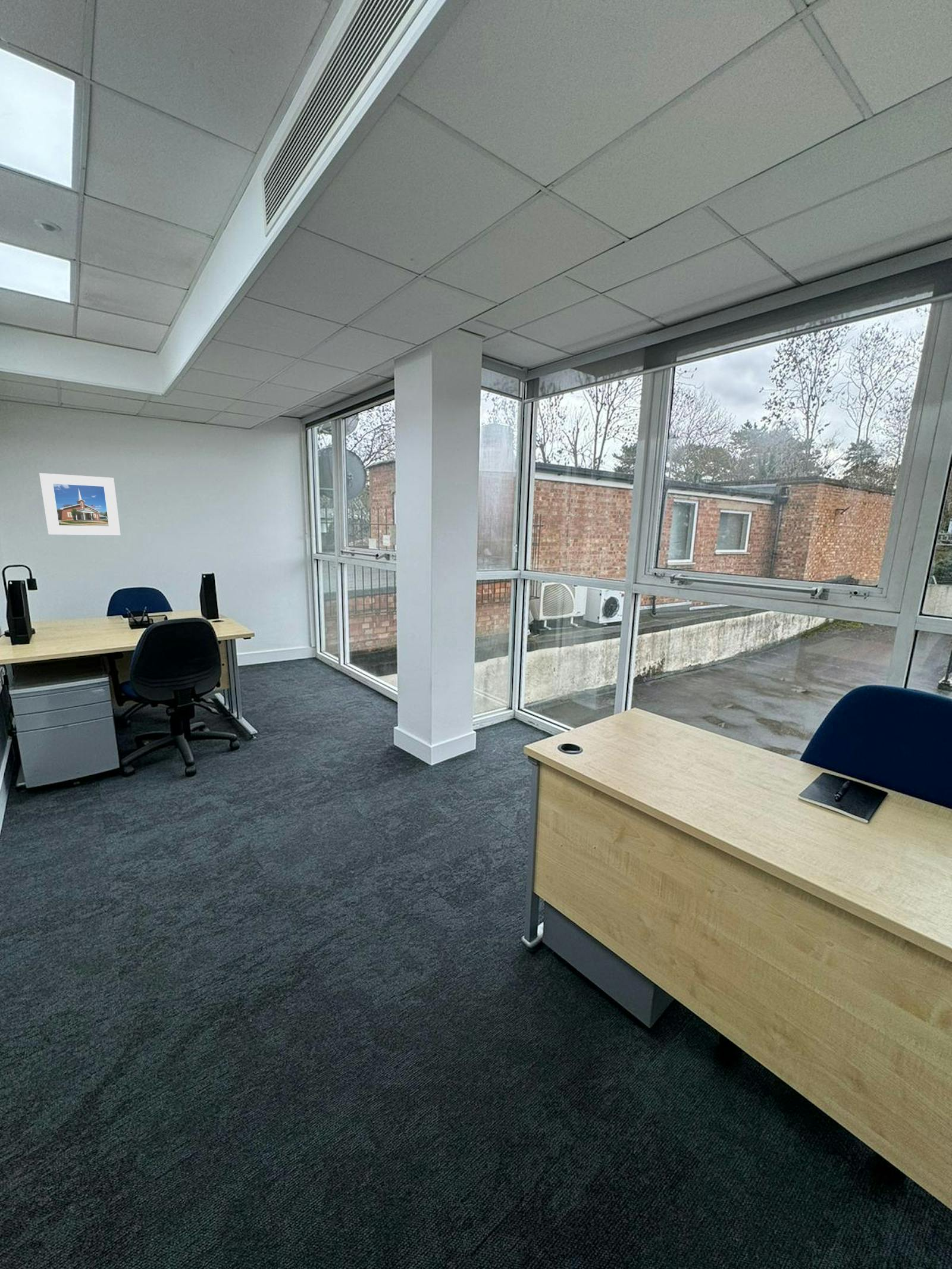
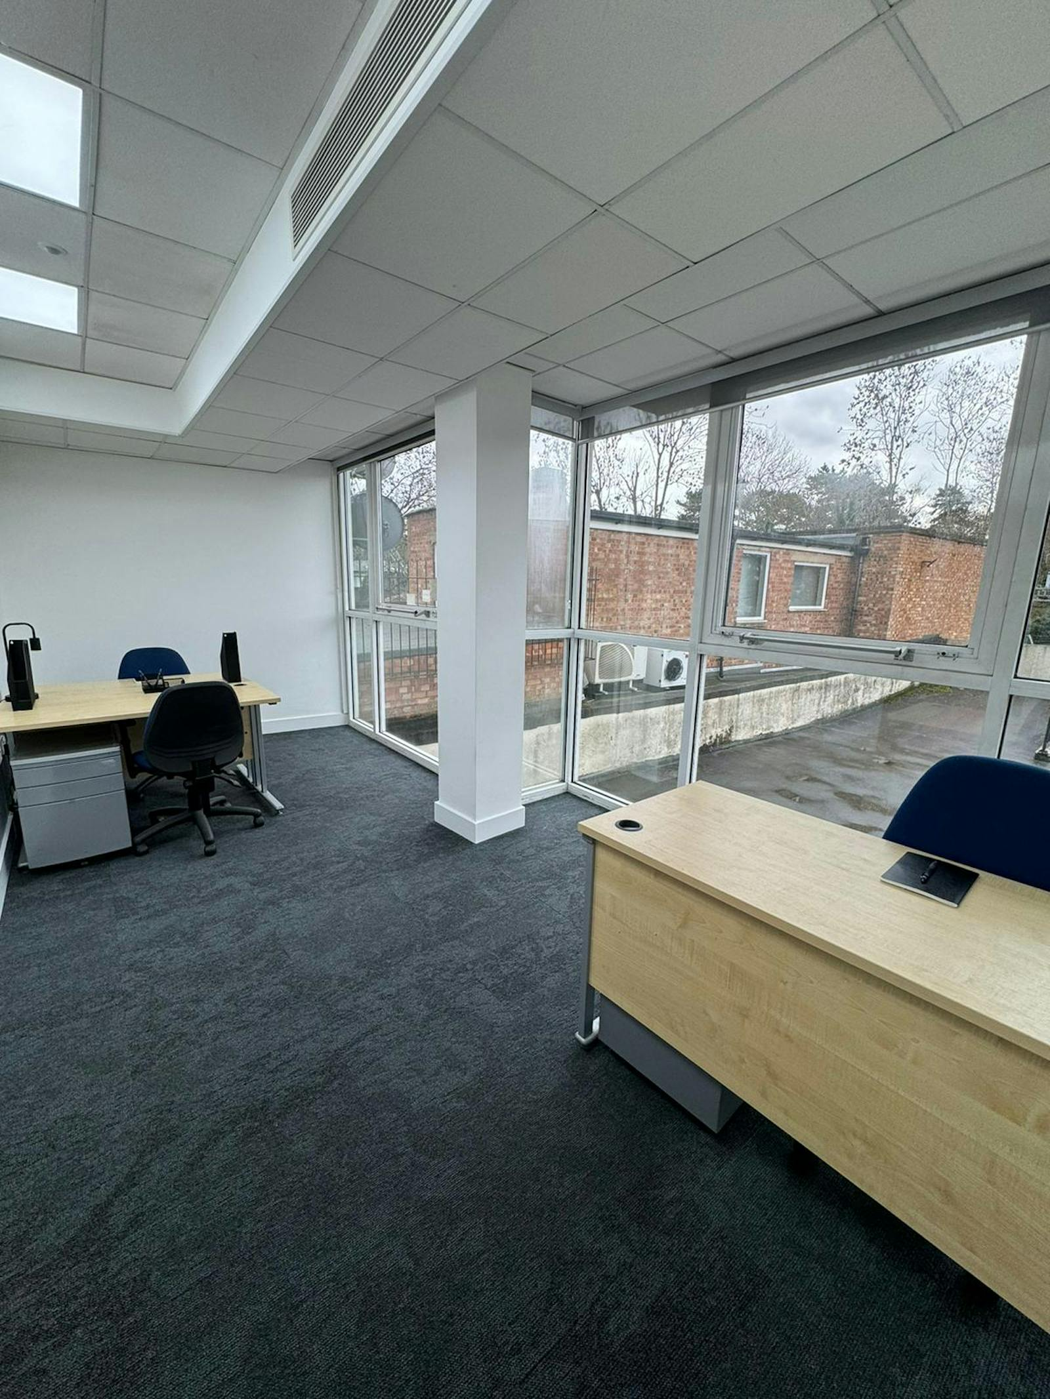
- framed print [39,472,121,536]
